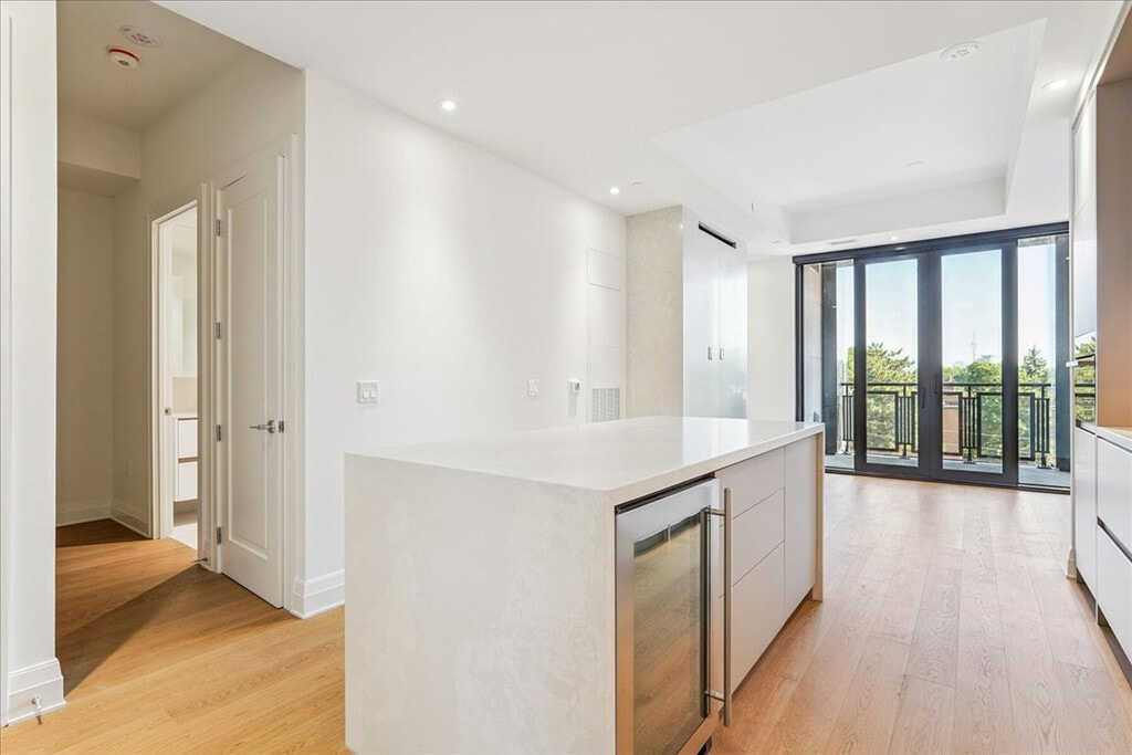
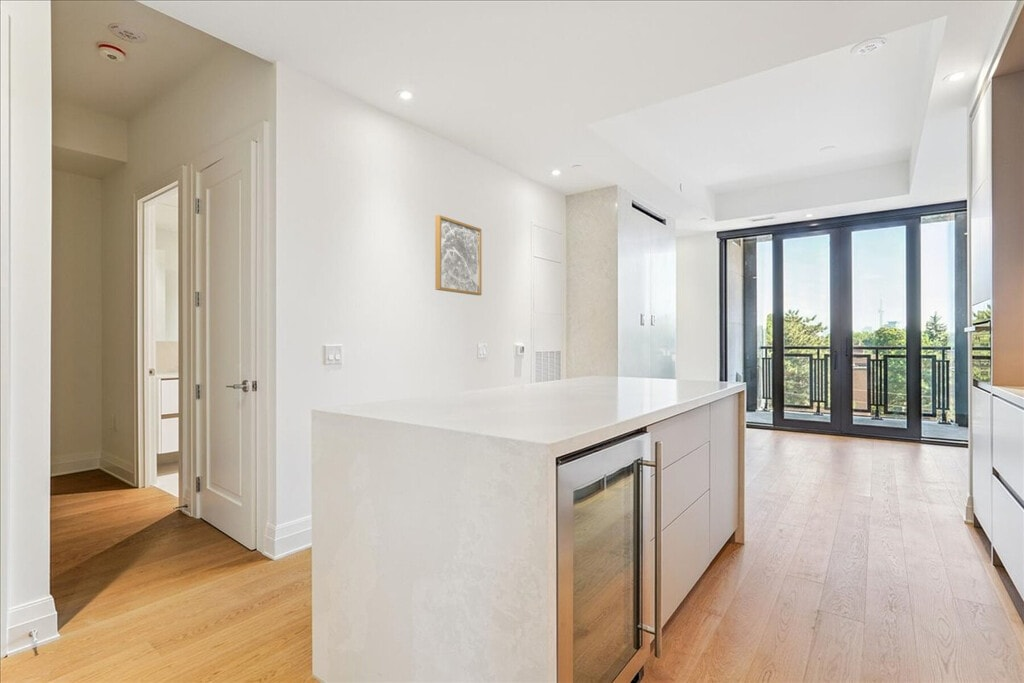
+ wall art [434,214,483,296]
